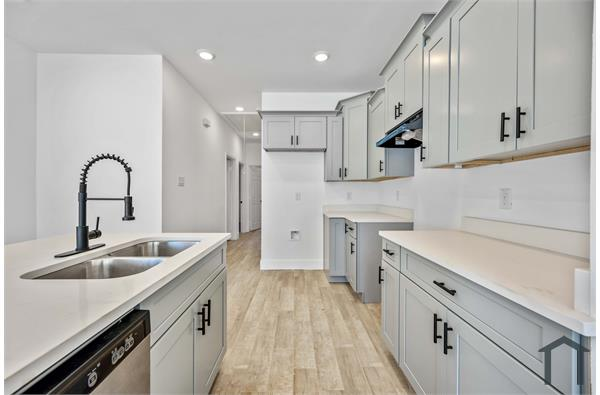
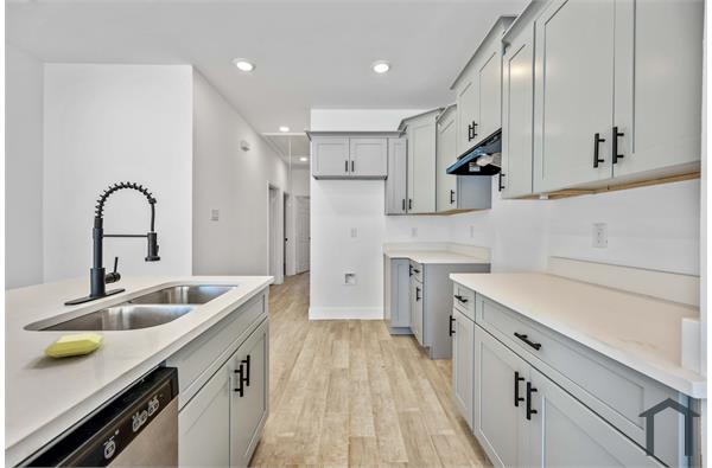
+ soap bar [43,332,104,359]
